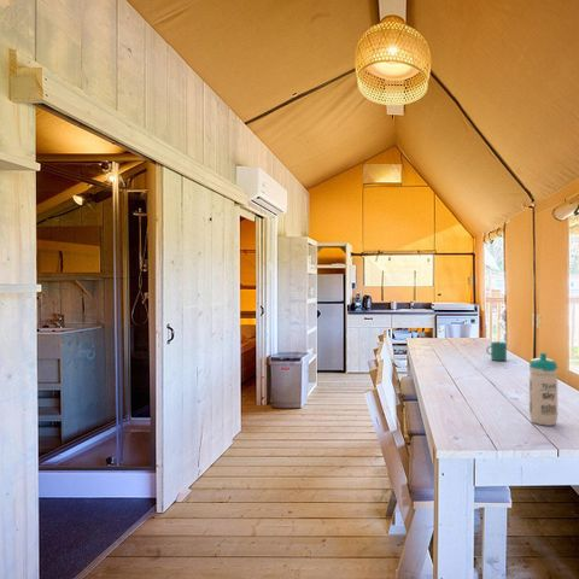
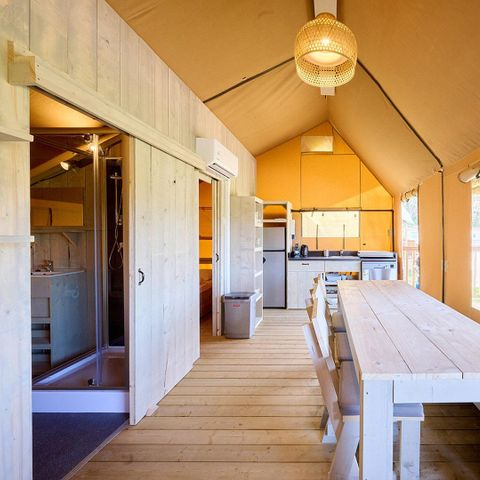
- cup [485,340,508,362]
- water bottle [528,351,558,427]
